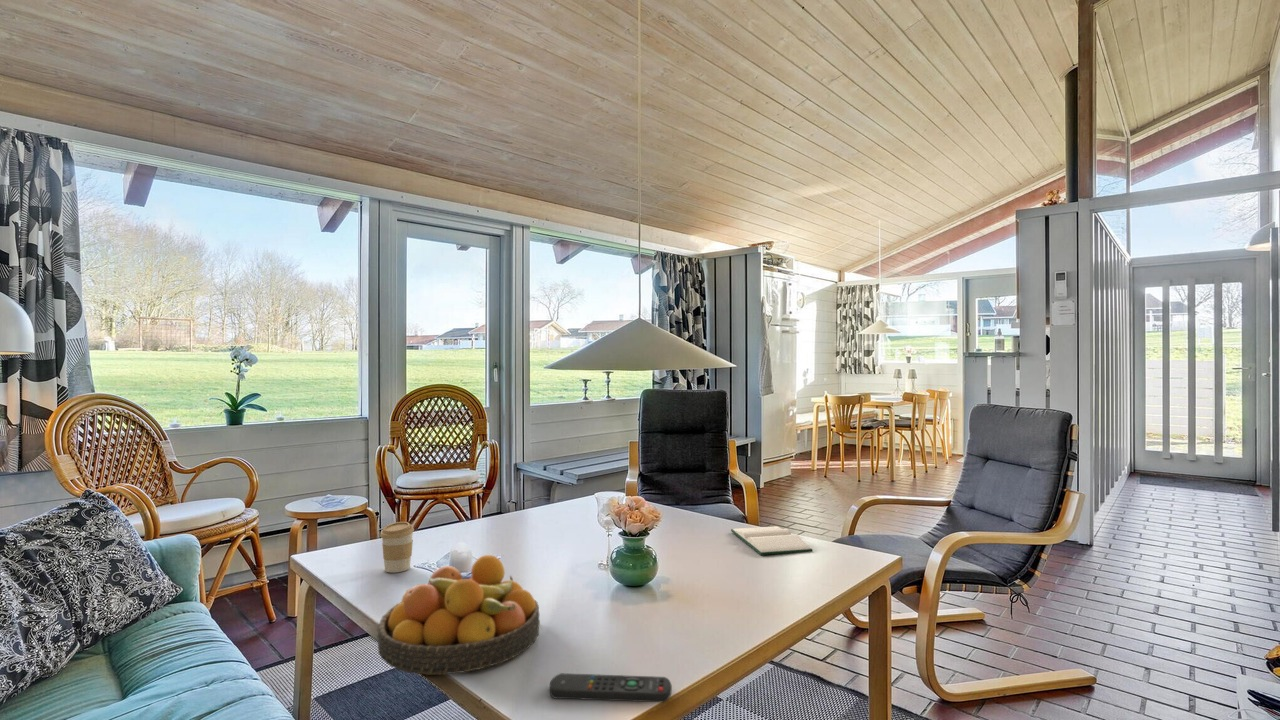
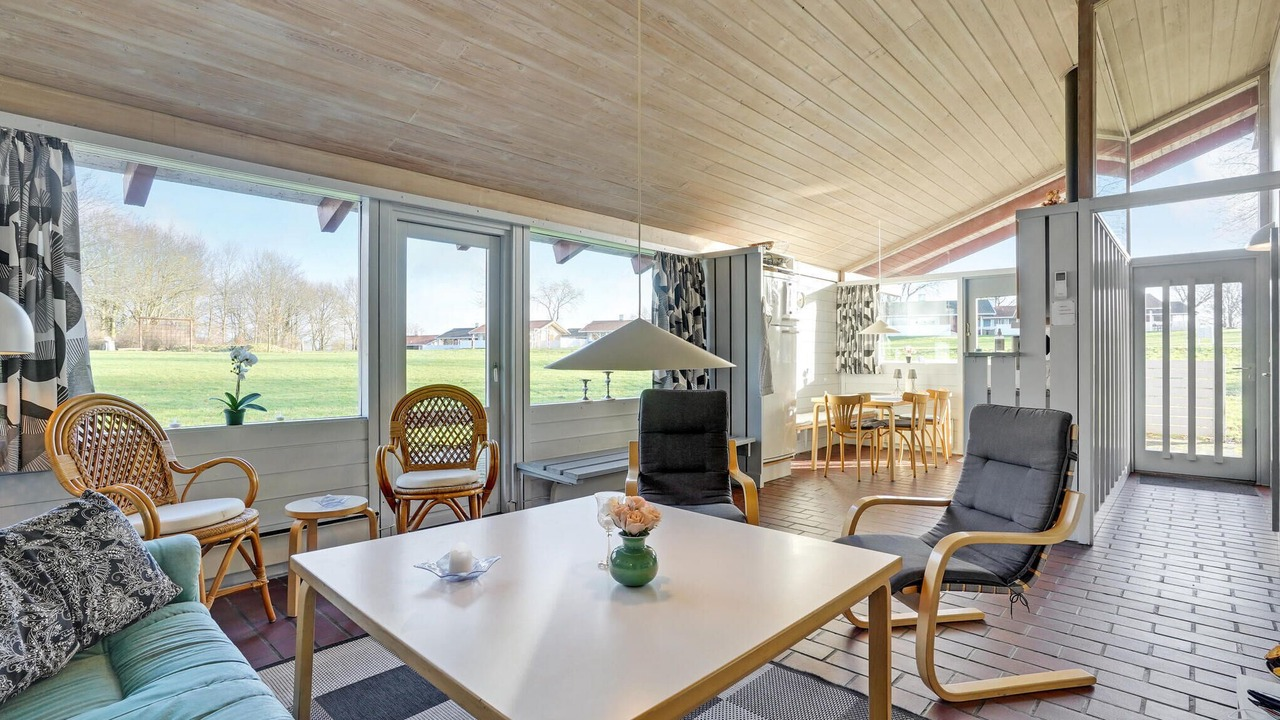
- hardback book [730,525,813,556]
- coffee cup [379,521,415,574]
- remote control [549,672,672,703]
- fruit bowl [376,554,541,676]
